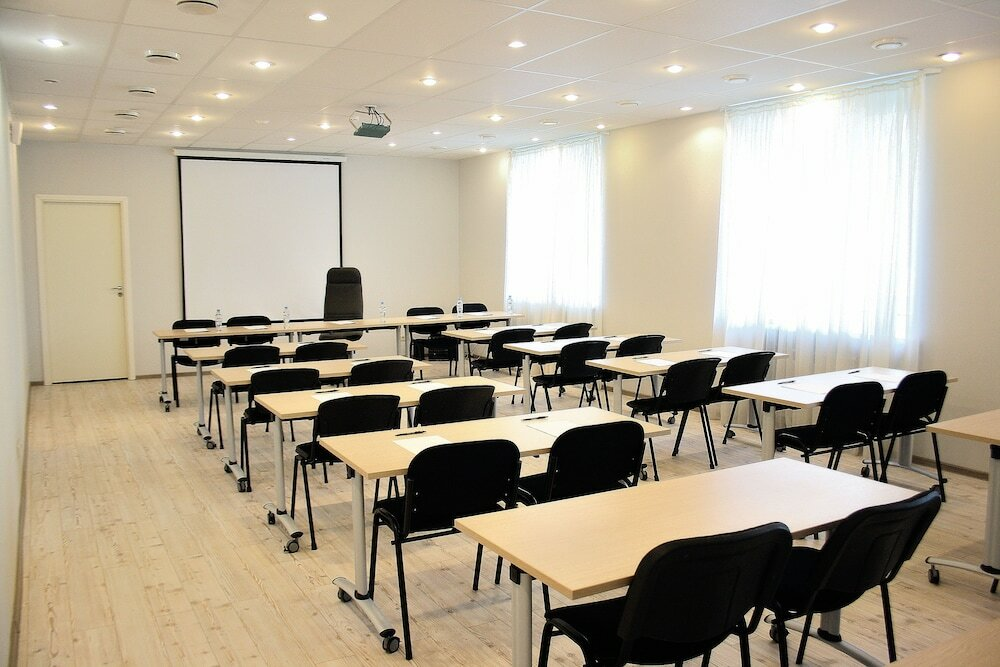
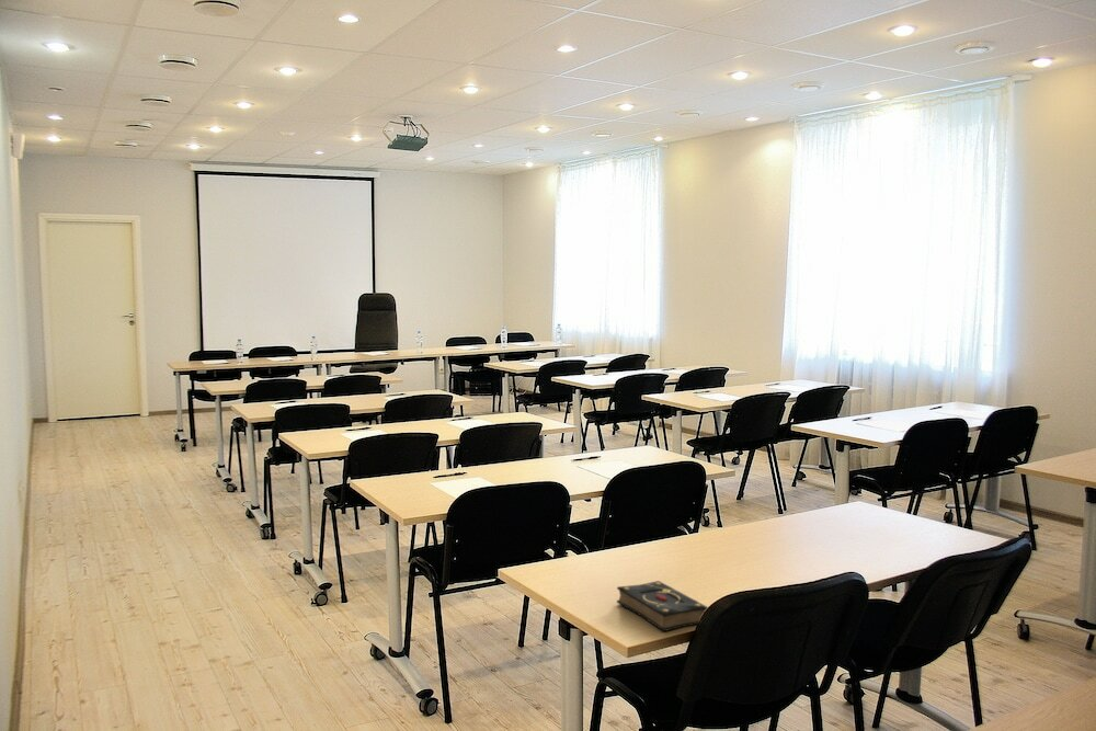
+ book [616,580,709,632]
